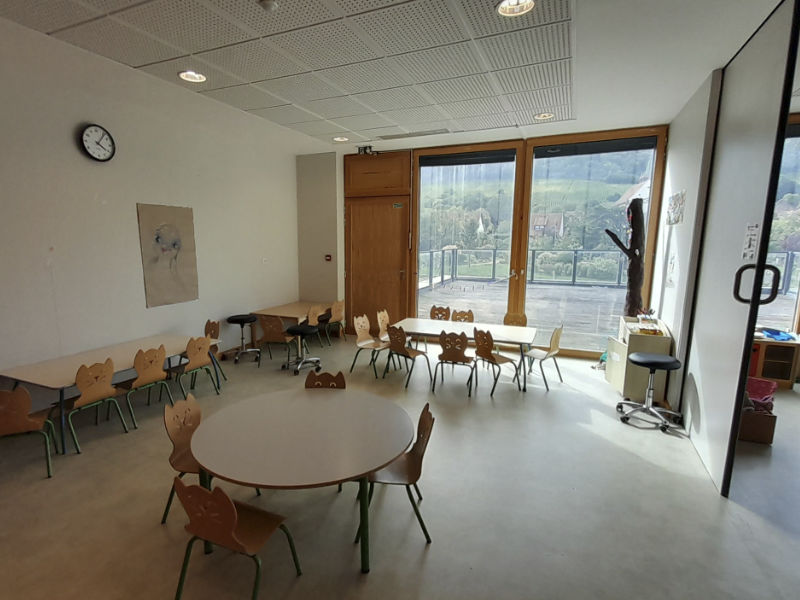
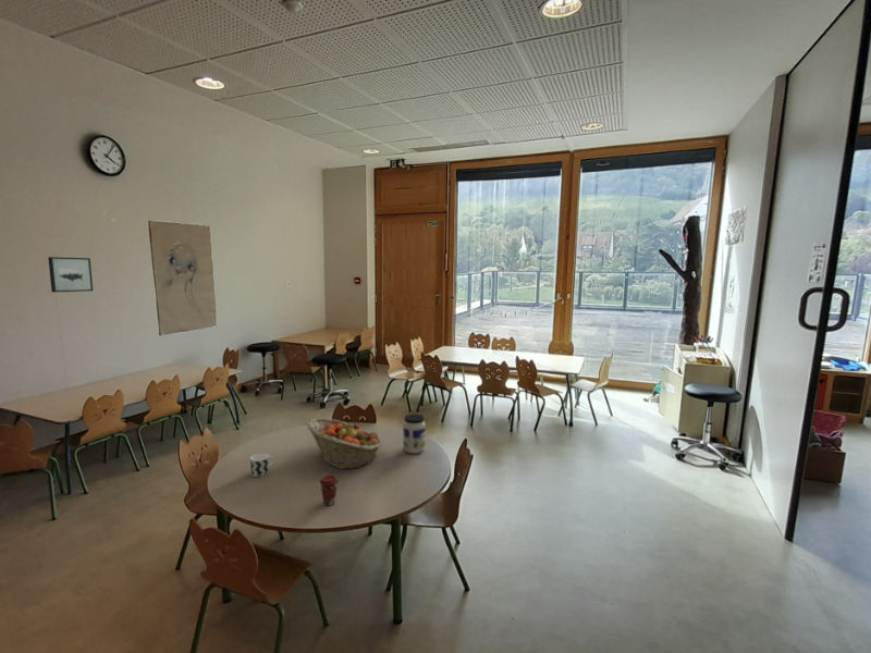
+ coffee cup [319,475,340,507]
+ jar [402,414,427,455]
+ wall art [47,256,94,293]
+ cup [249,453,275,478]
+ fruit basket [306,417,384,470]
